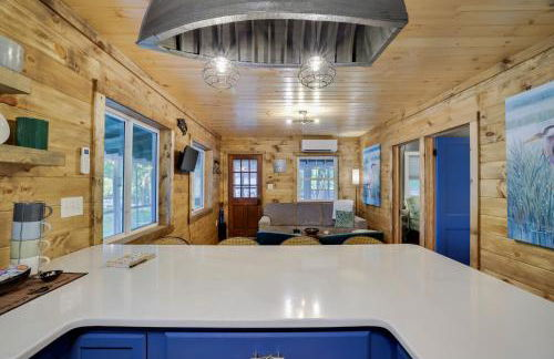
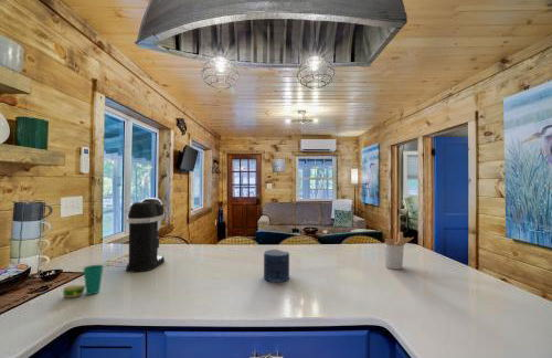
+ candle [263,249,290,283]
+ coffee maker [125,197,166,273]
+ cup [62,264,104,298]
+ utensil holder [383,231,415,271]
